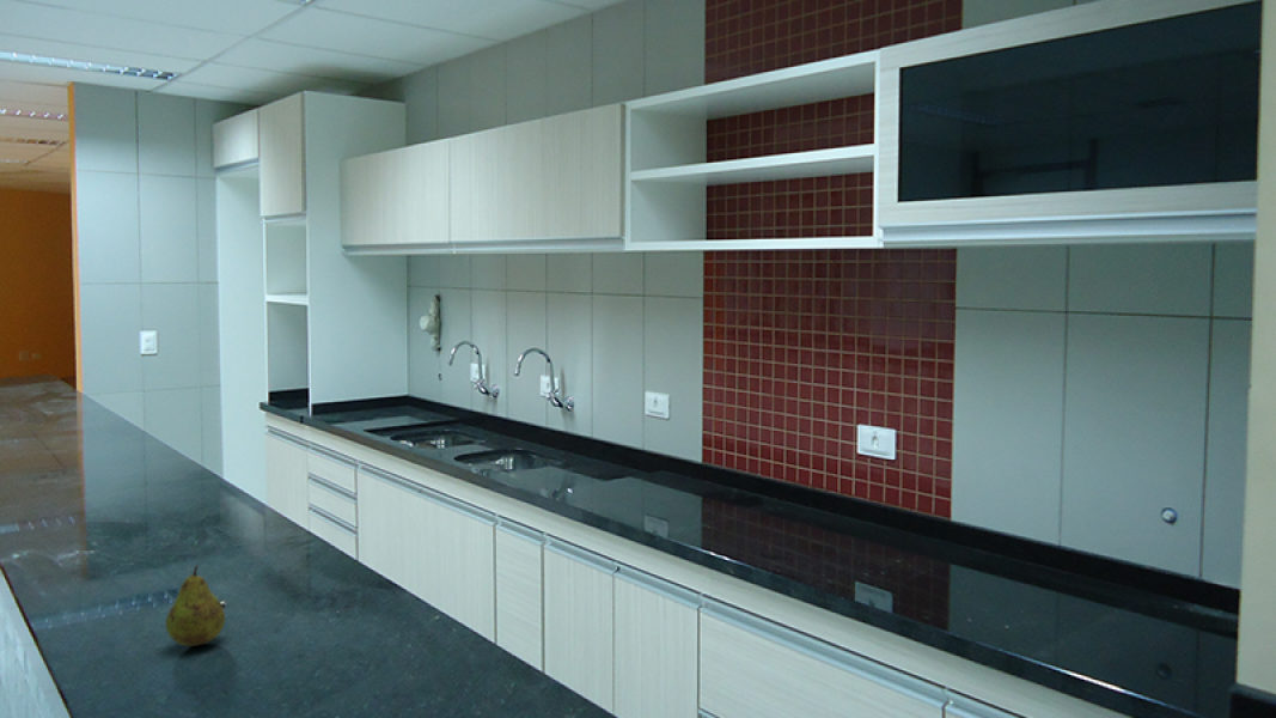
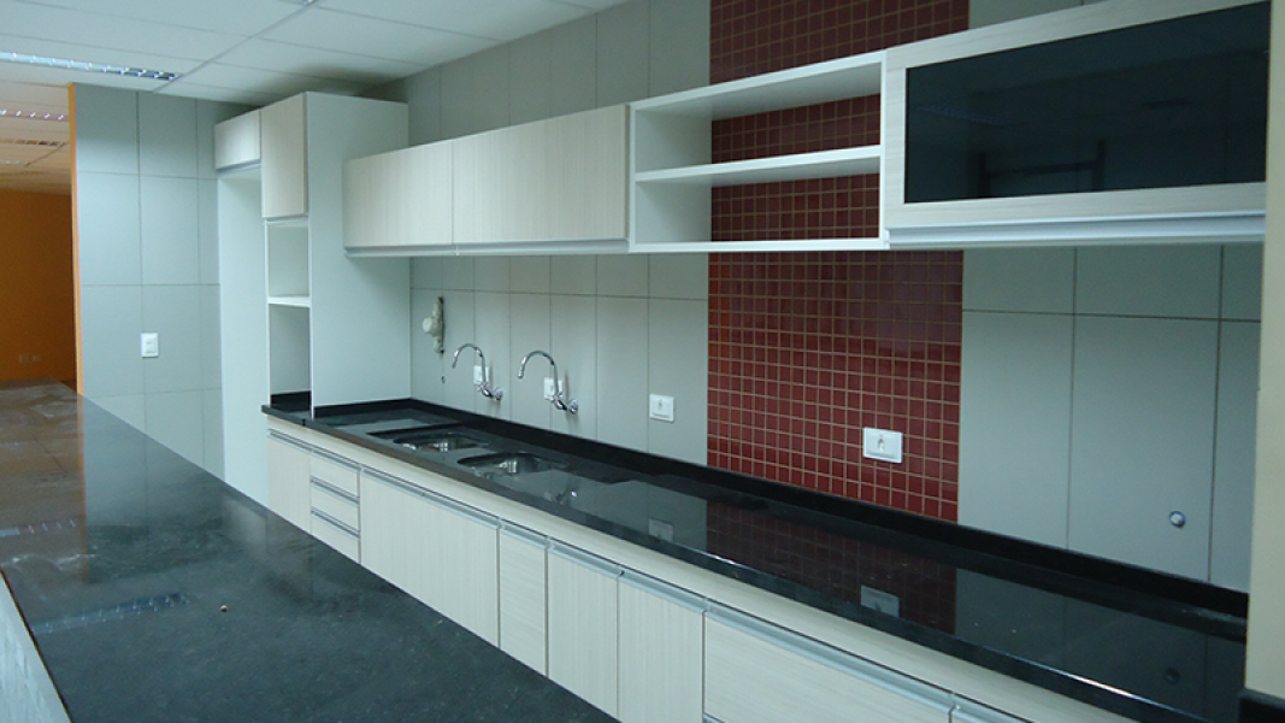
- fruit [164,565,226,647]
